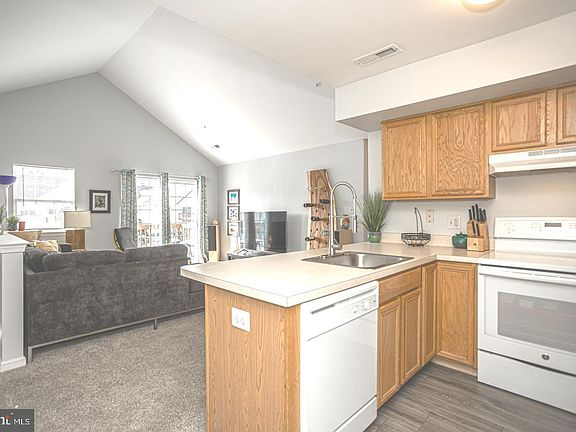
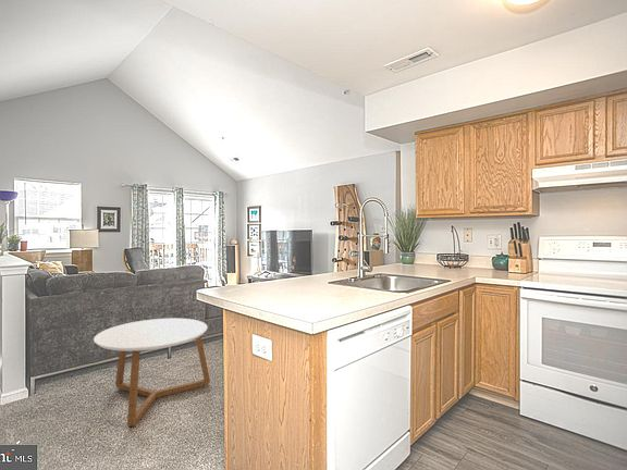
+ coffee table [93,318,211,428]
